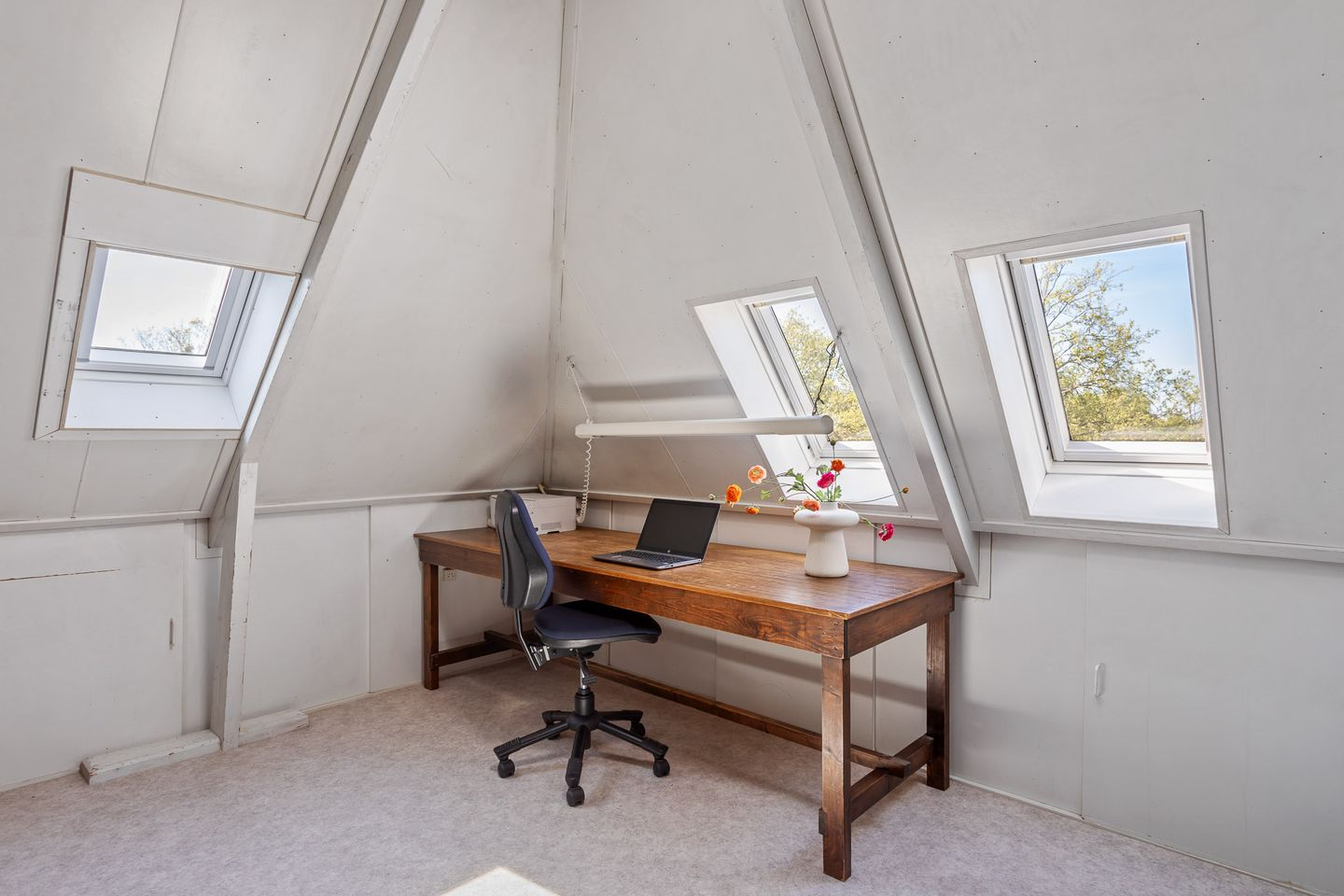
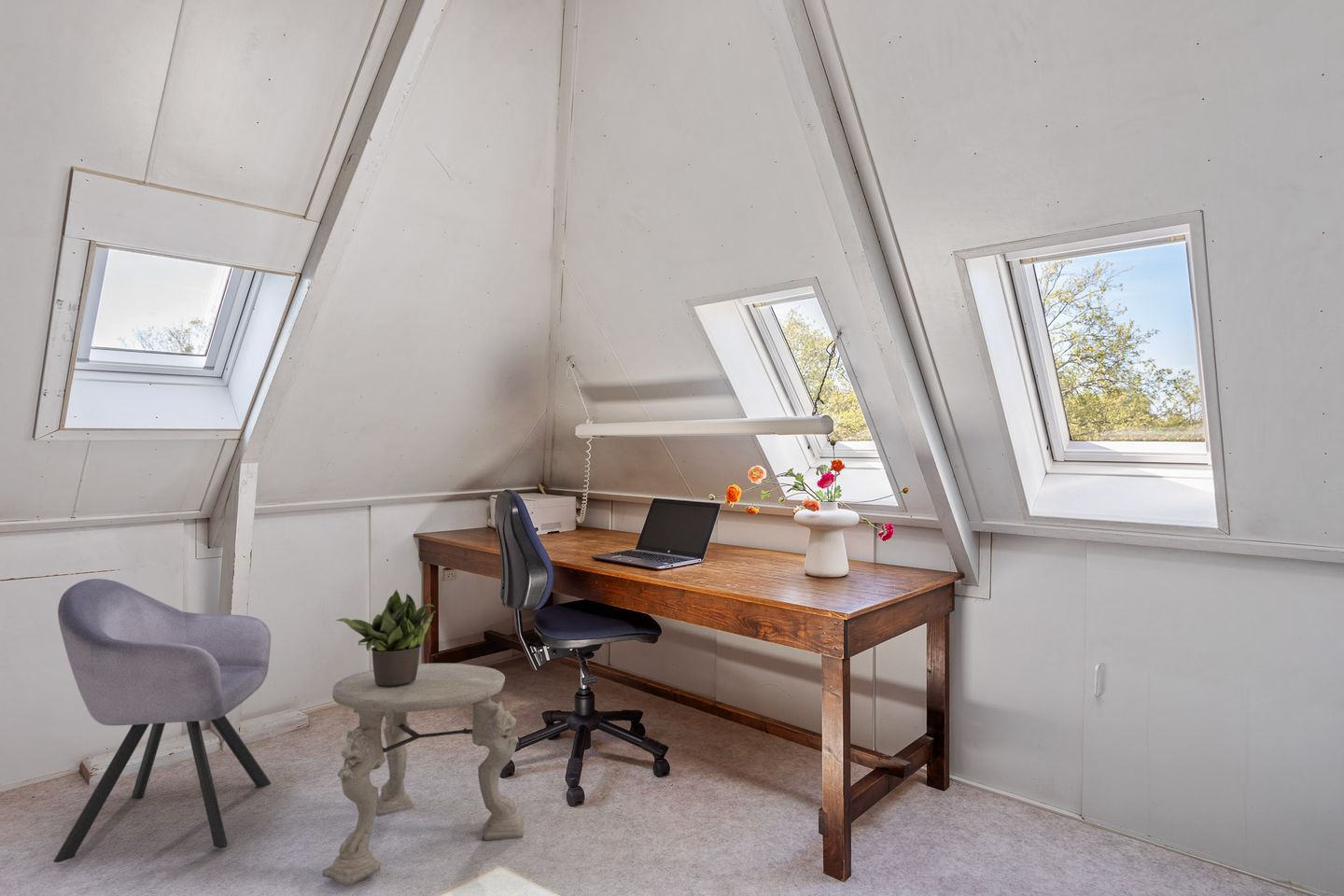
+ side table [322,663,525,888]
+ potted plant [335,589,437,686]
+ chair [53,578,272,863]
